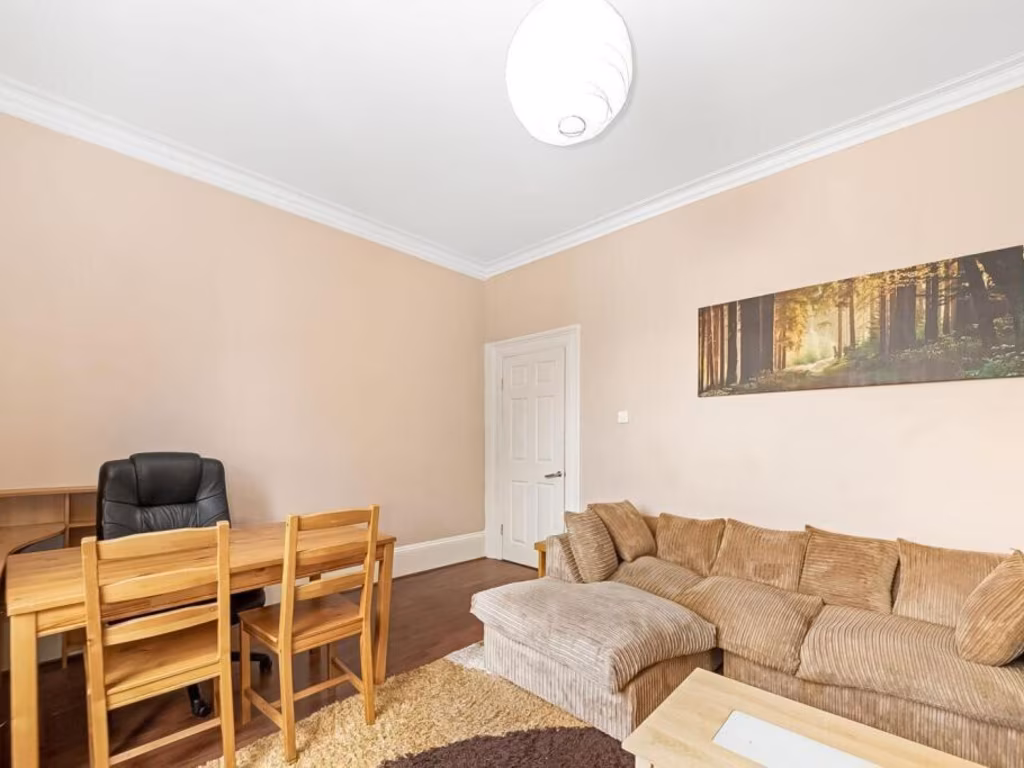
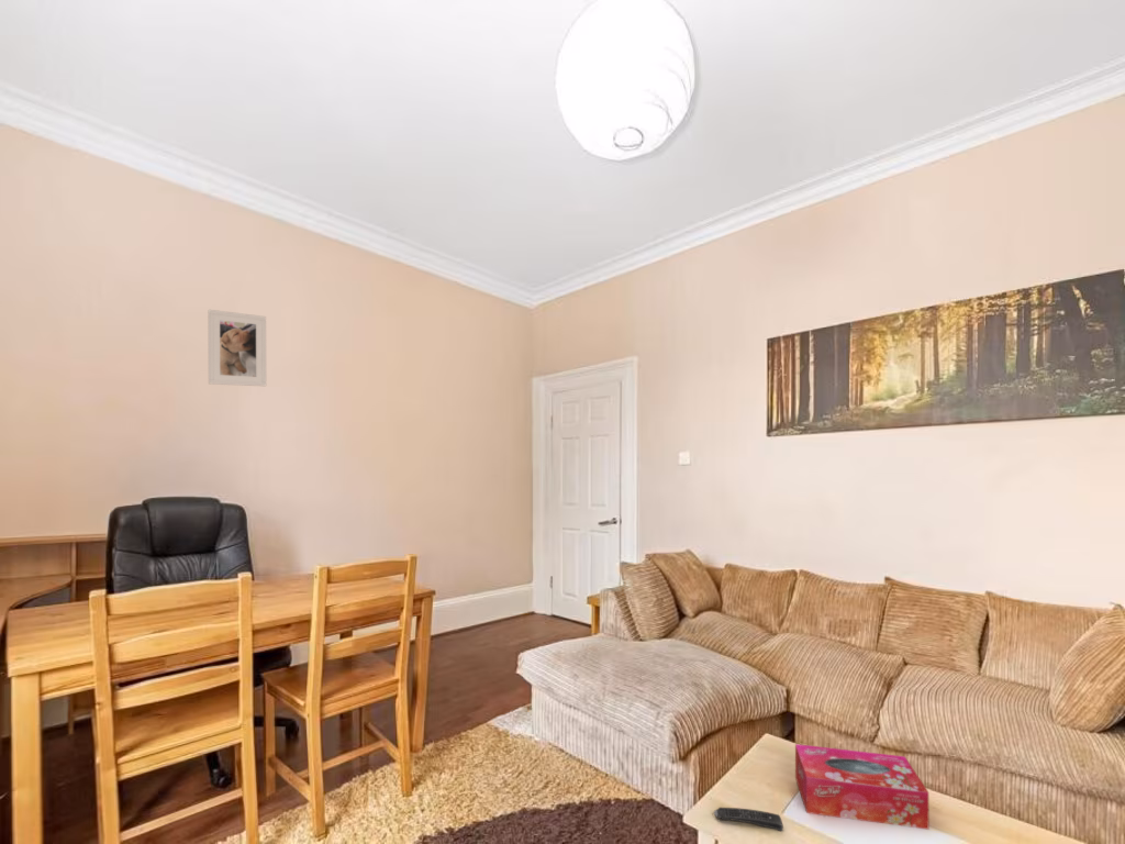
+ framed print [208,309,267,387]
+ tissue box [794,743,929,831]
+ remote control [713,807,784,832]
